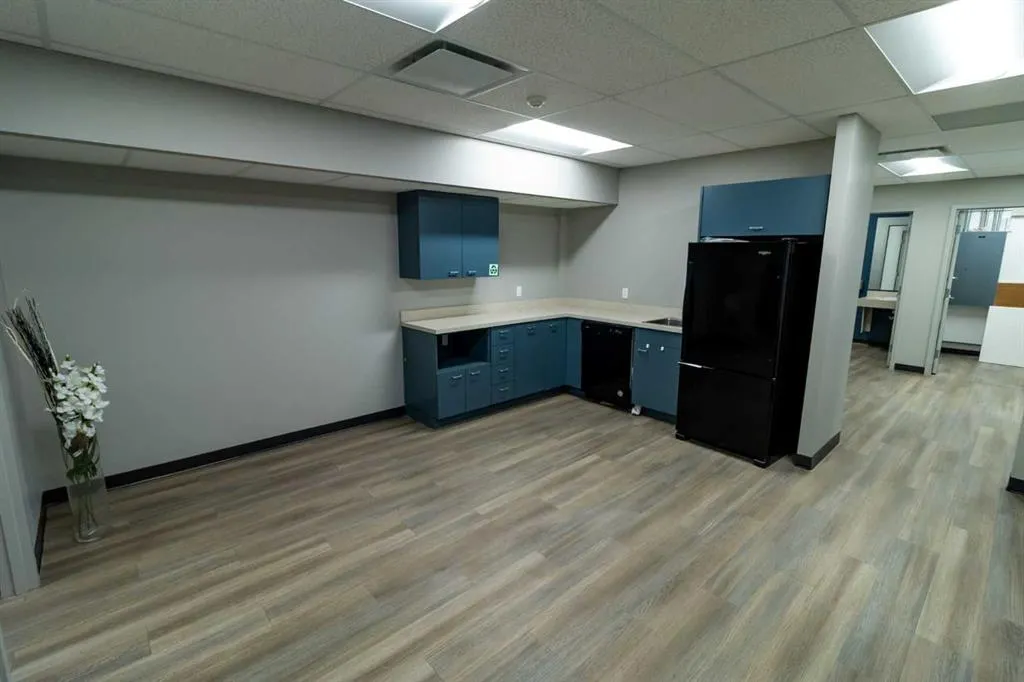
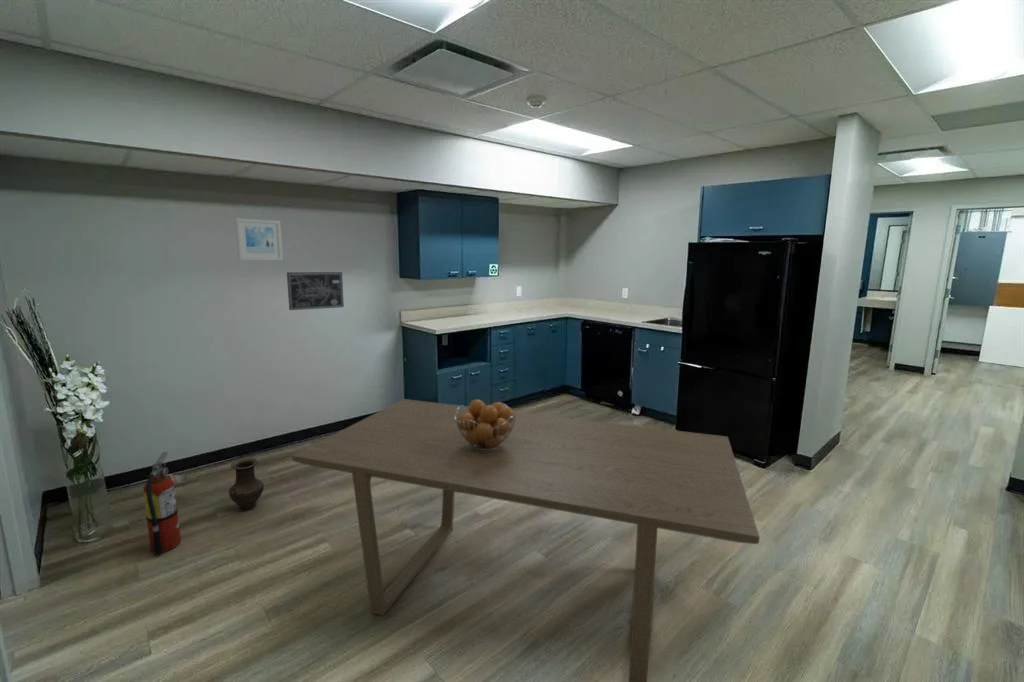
+ wall art [286,271,345,311]
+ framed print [235,217,284,262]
+ dining table [291,398,761,682]
+ fruit basket [455,398,516,451]
+ fire extinguisher [142,451,188,556]
+ vase [228,457,265,512]
